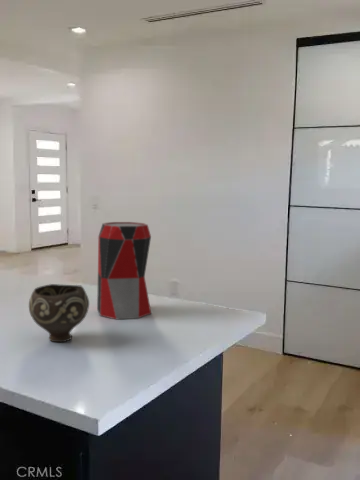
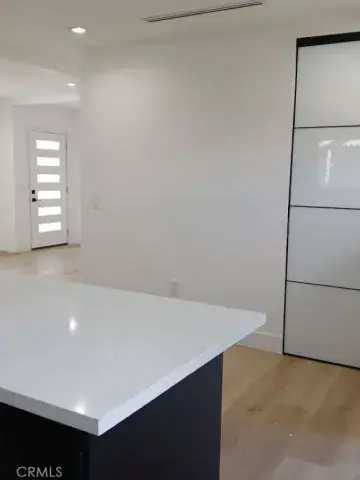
- bowl [28,283,90,343]
- vase [96,221,152,321]
